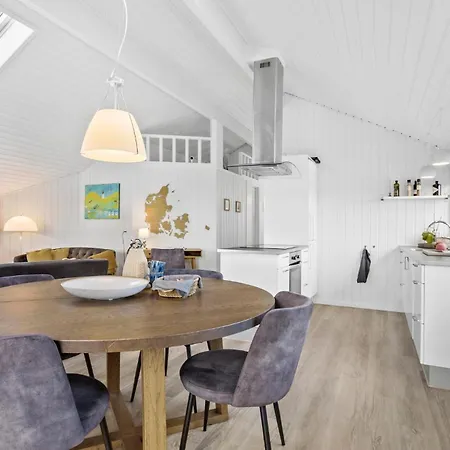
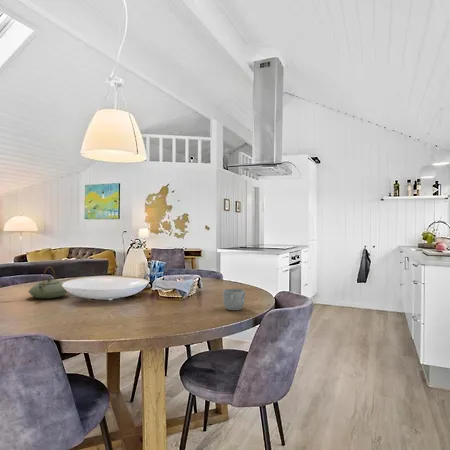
+ teapot [27,266,68,300]
+ mug [222,288,246,311]
